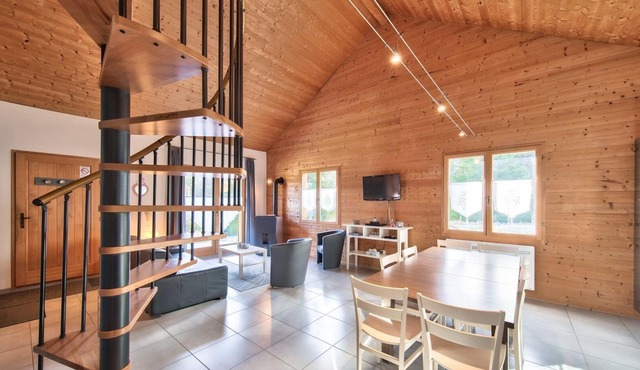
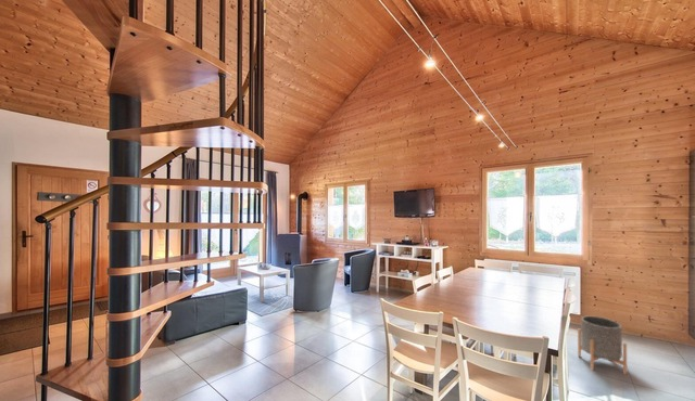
+ planter [577,315,628,375]
